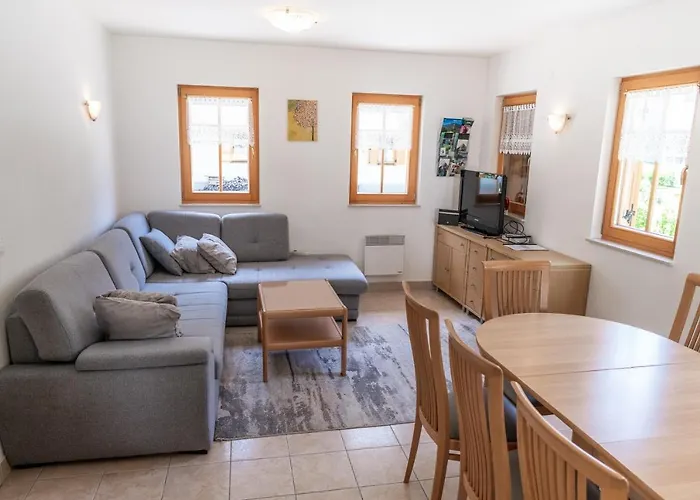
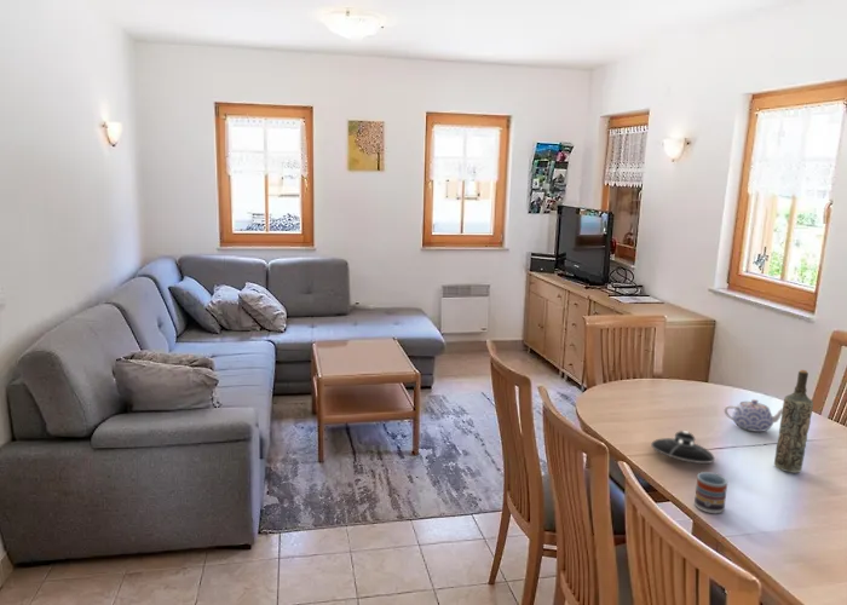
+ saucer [650,430,716,465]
+ teapot [722,398,783,433]
+ cup [693,471,728,514]
+ bottle [773,369,814,474]
